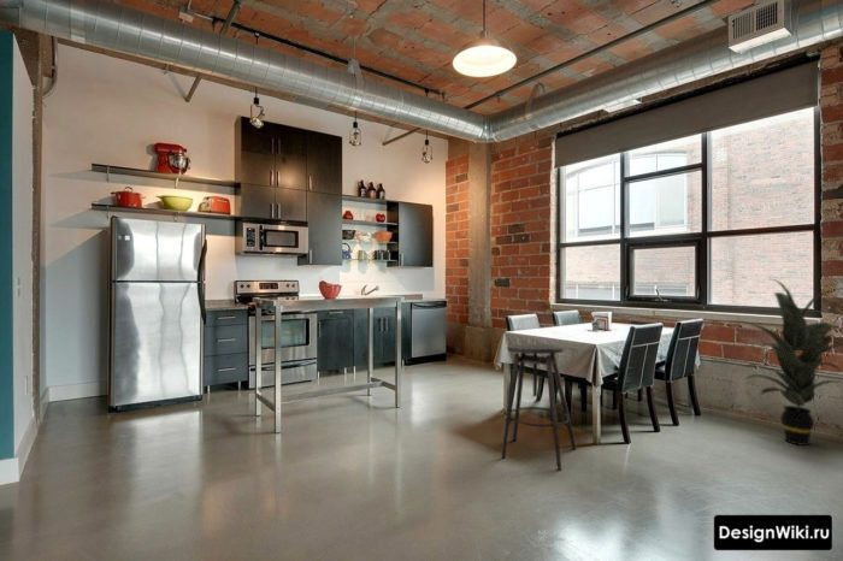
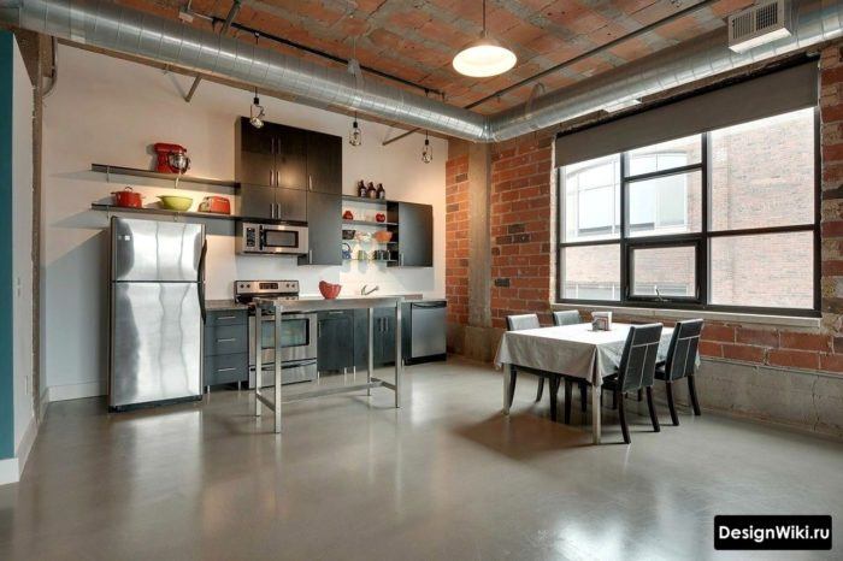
- indoor plant [725,278,843,447]
- stool [501,343,577,471]
